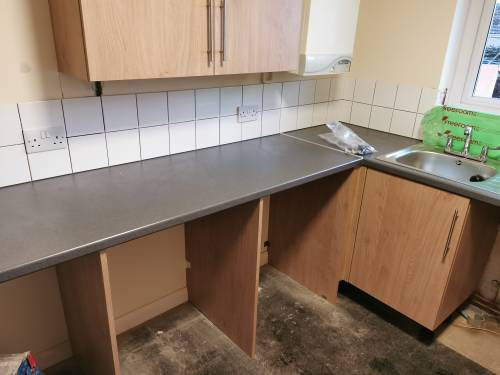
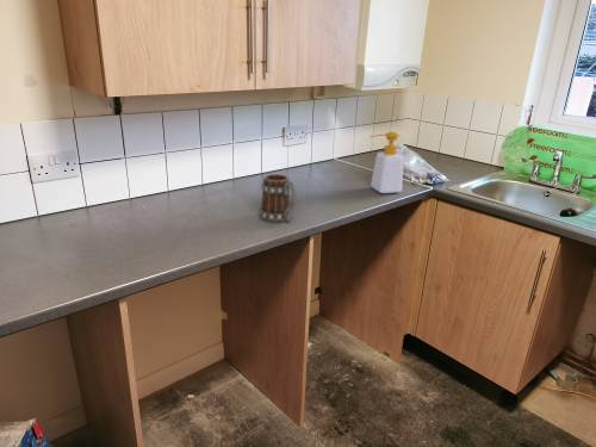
+ mug [259,173,298,224]
+ soap bottle [368,131,404,194]
